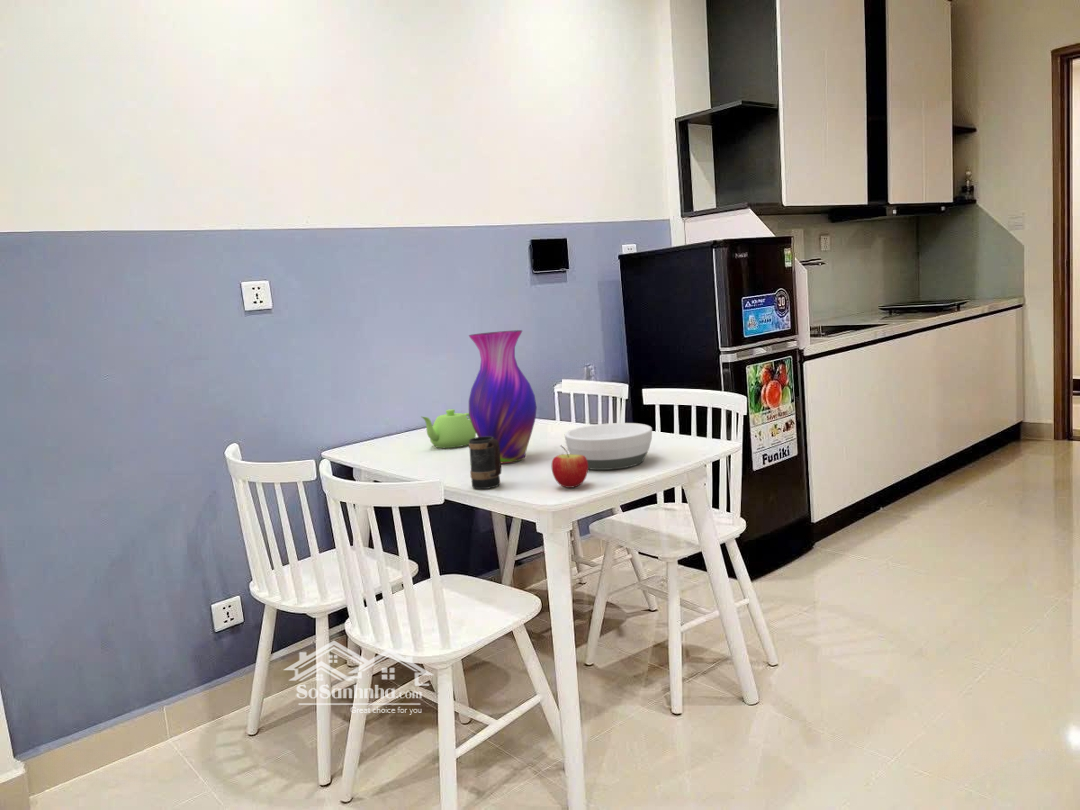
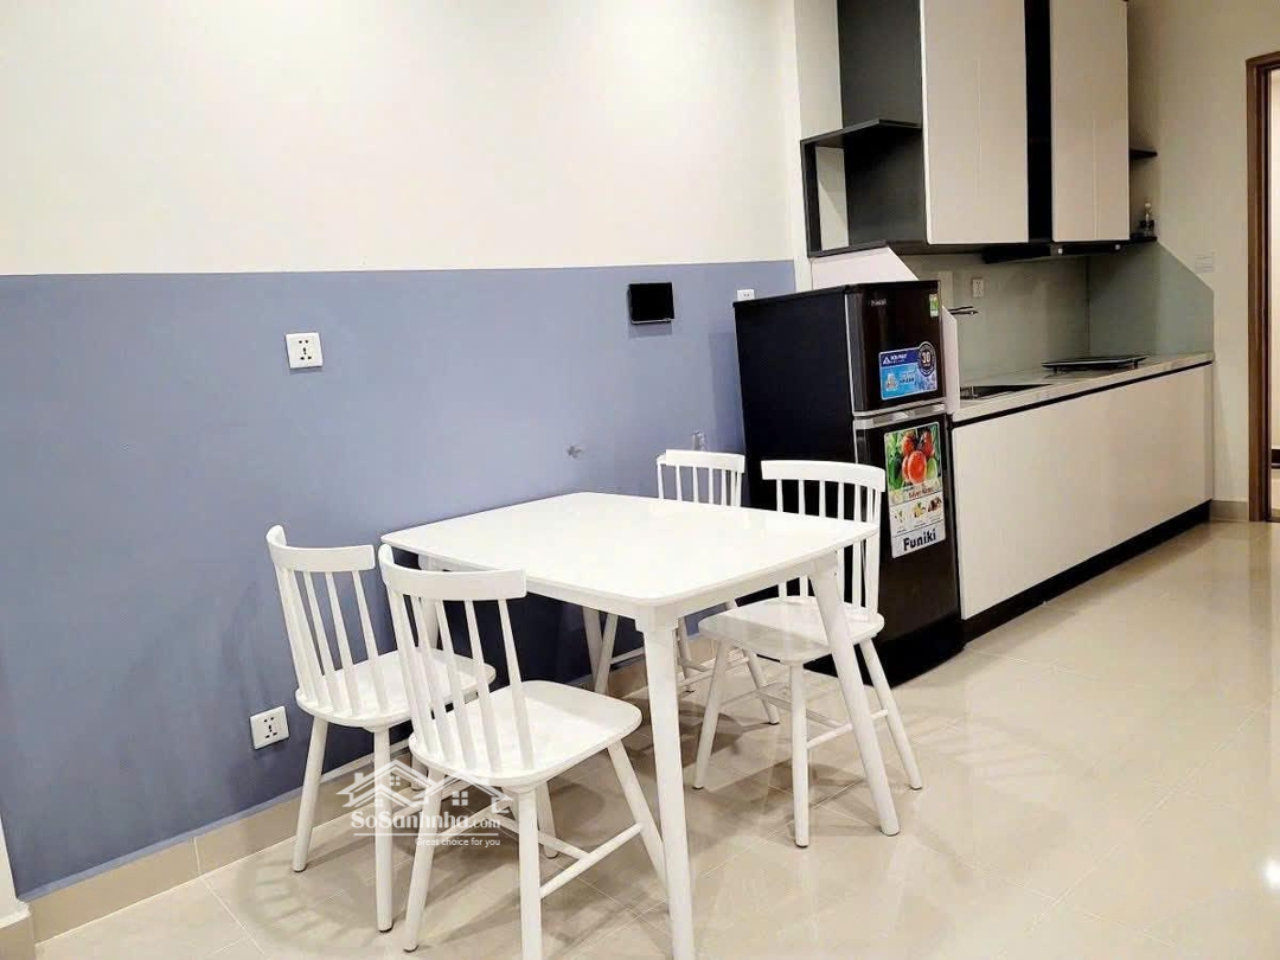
- vase [468,329,538,464]
- apple [551,444,589,489]
- bowl [564,422,653,471]
- teapot [421,408,477,449]
- mug [468,436,502,490]
